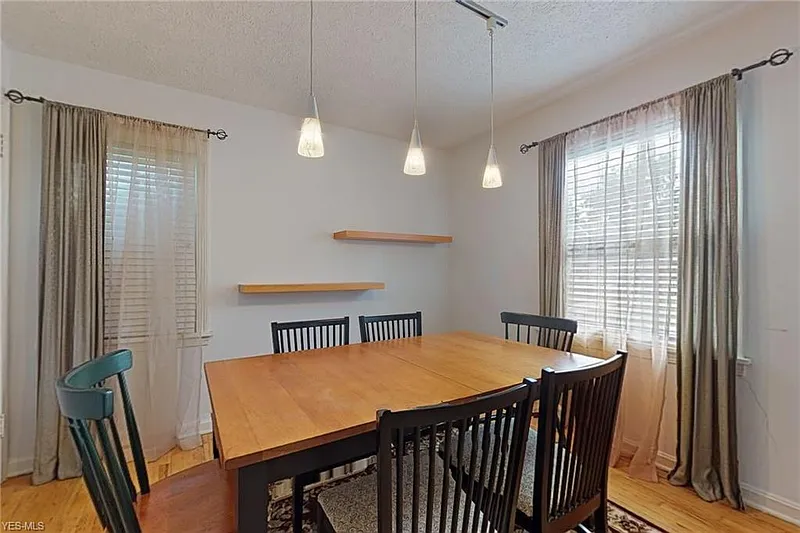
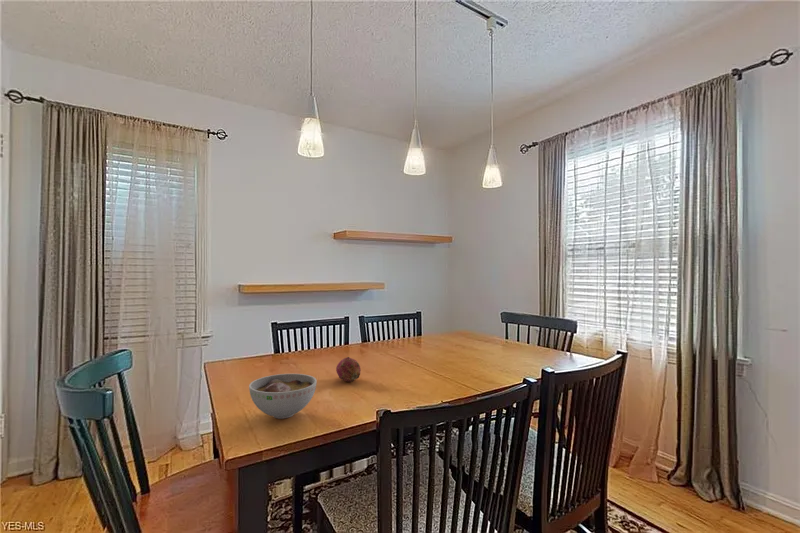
+ bowl [248,373,318,420]
+ fruit [335,356,362,383]
